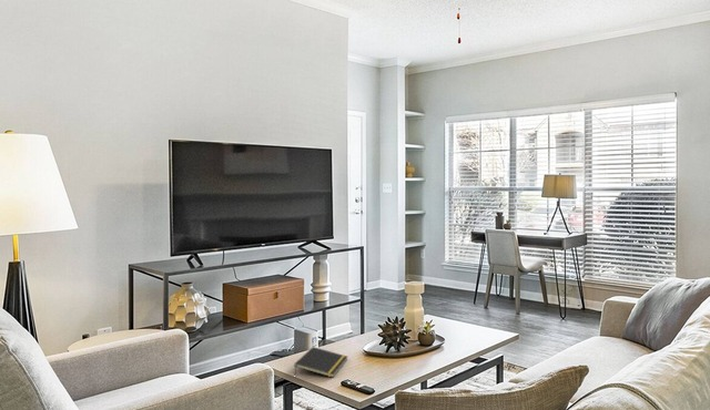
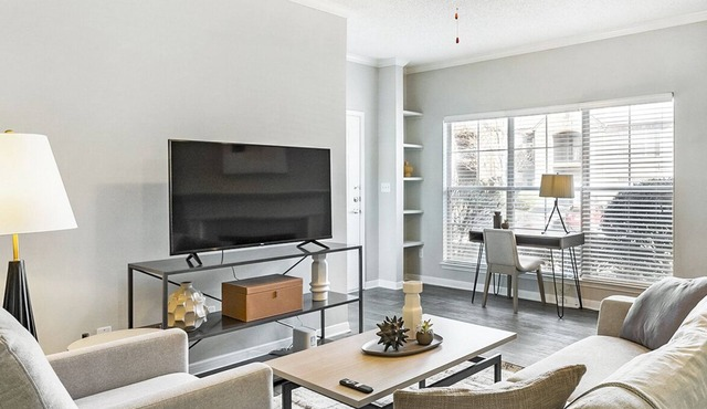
- notepad [293,346,348,379]
